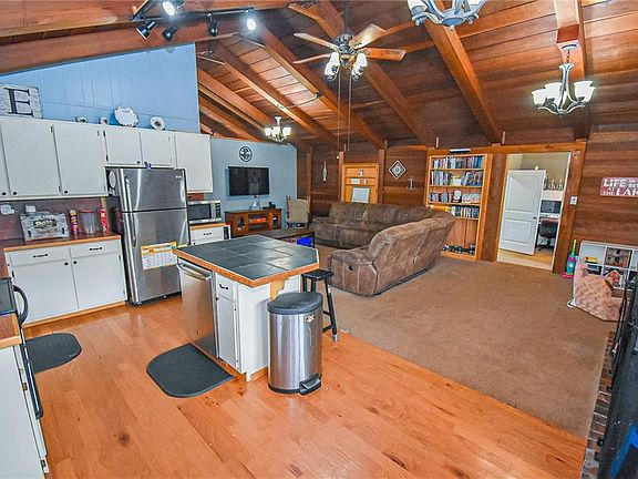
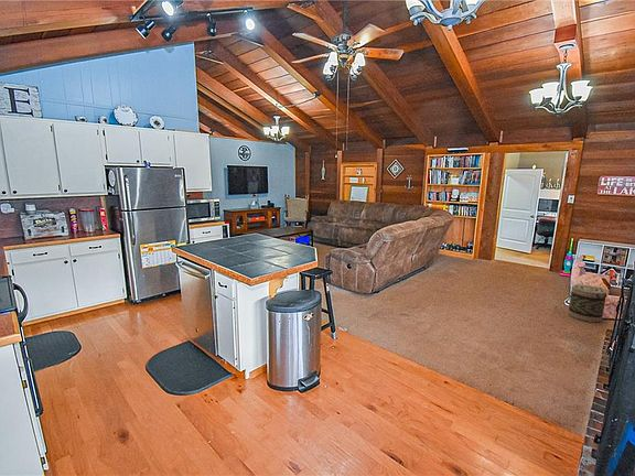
+ basket [567,283,609,323]
